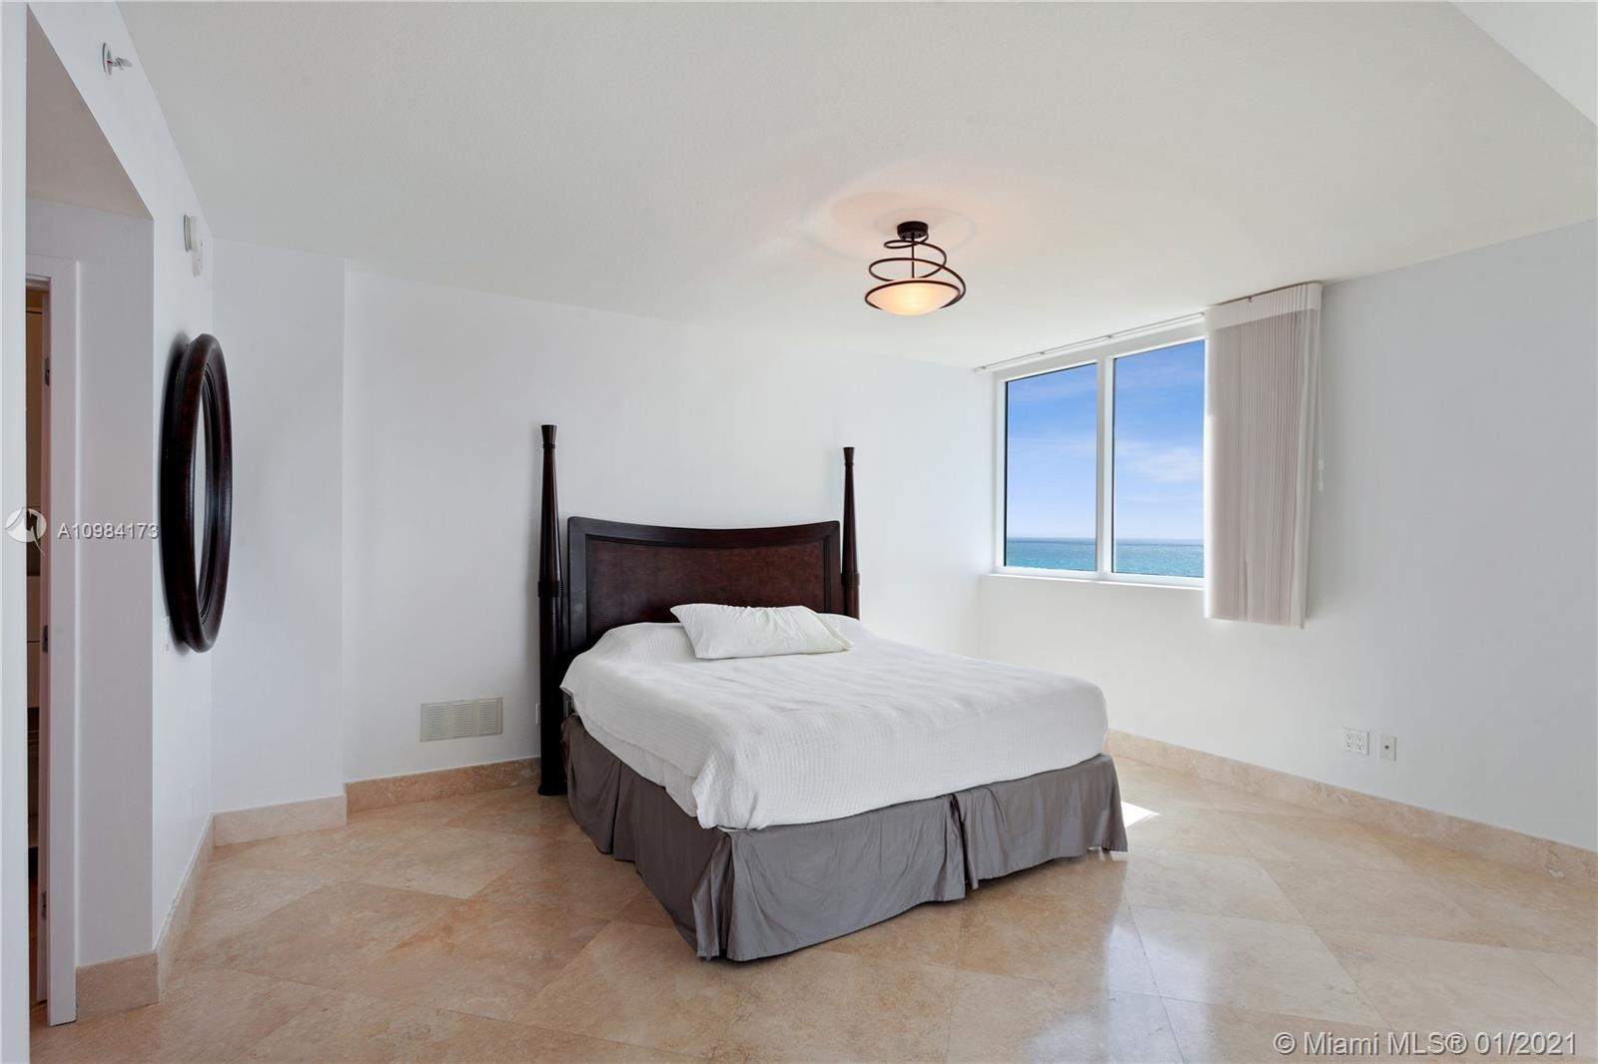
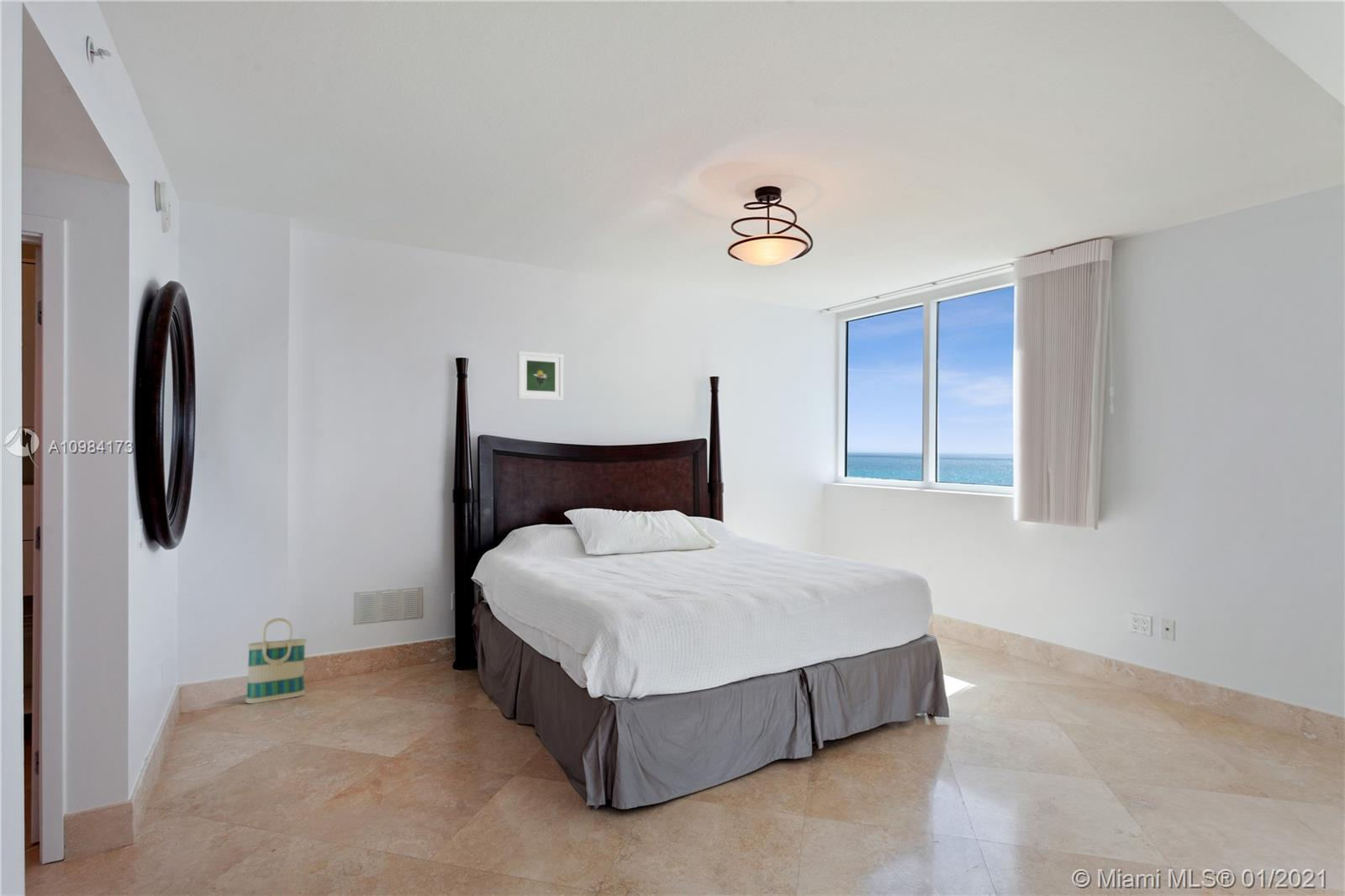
+ basket [245,617,308,704]
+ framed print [517,350,564,402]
